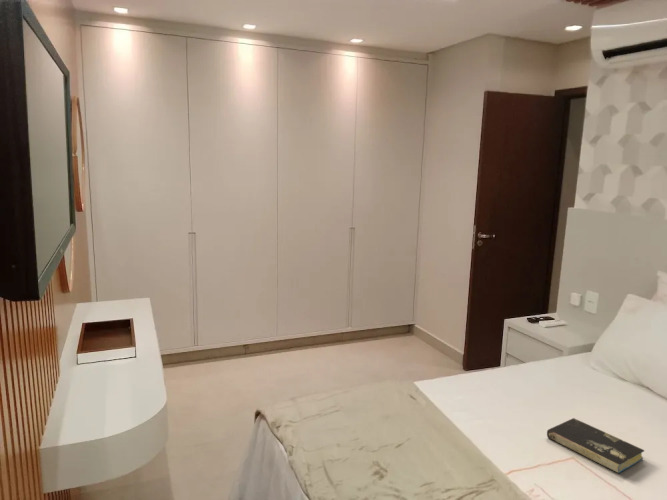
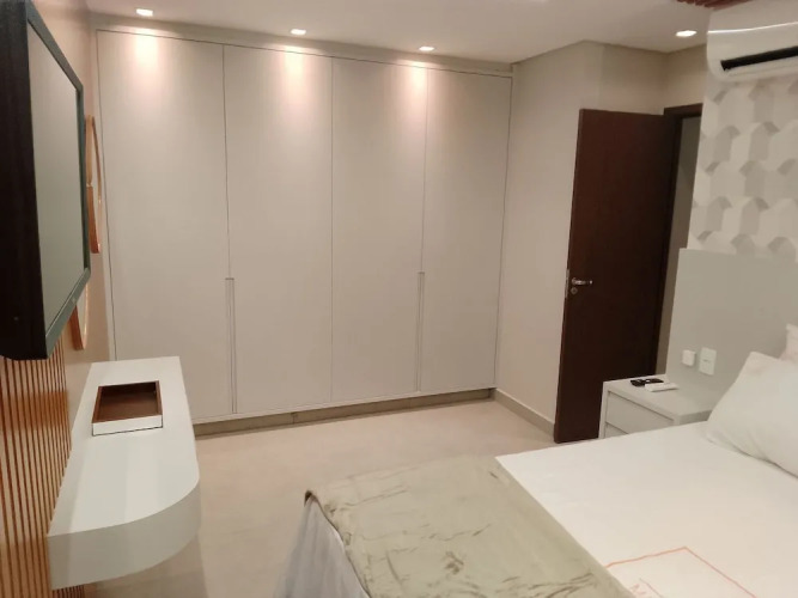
- book [546,417,645,474]
